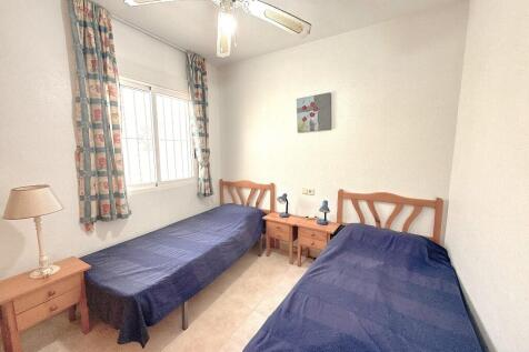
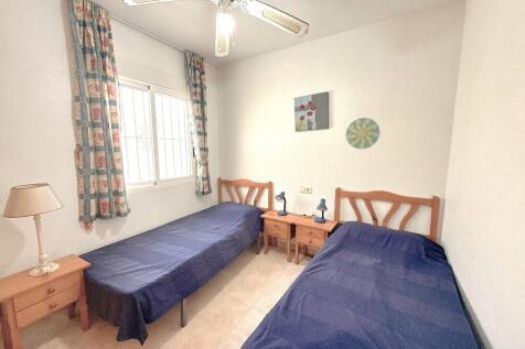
+ decorative plate [344,117,382,150]
